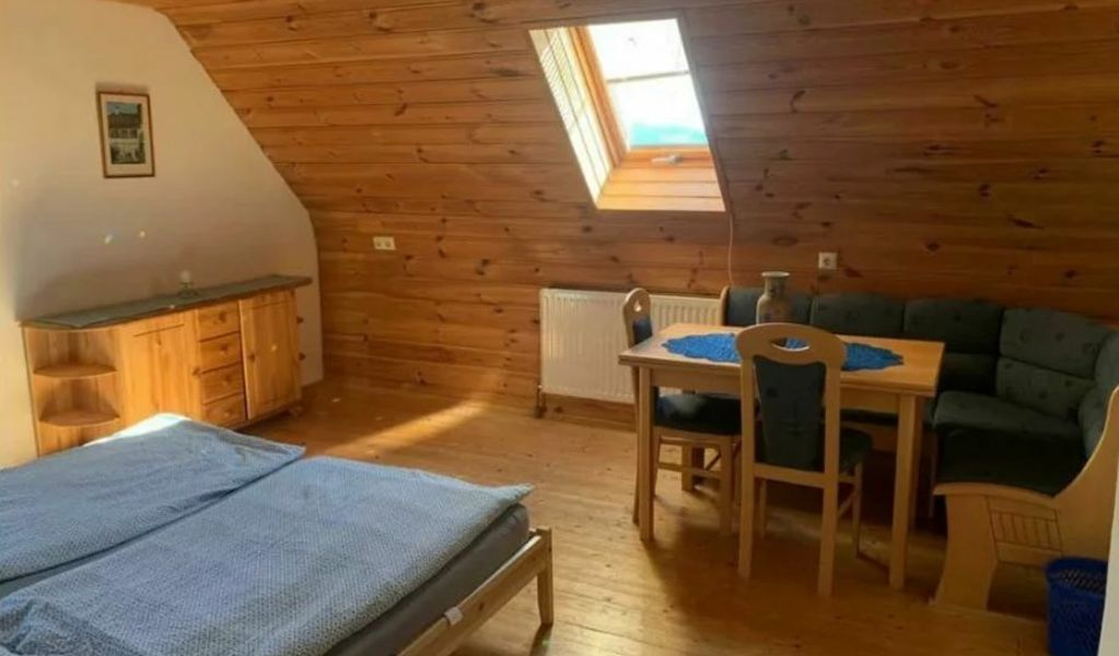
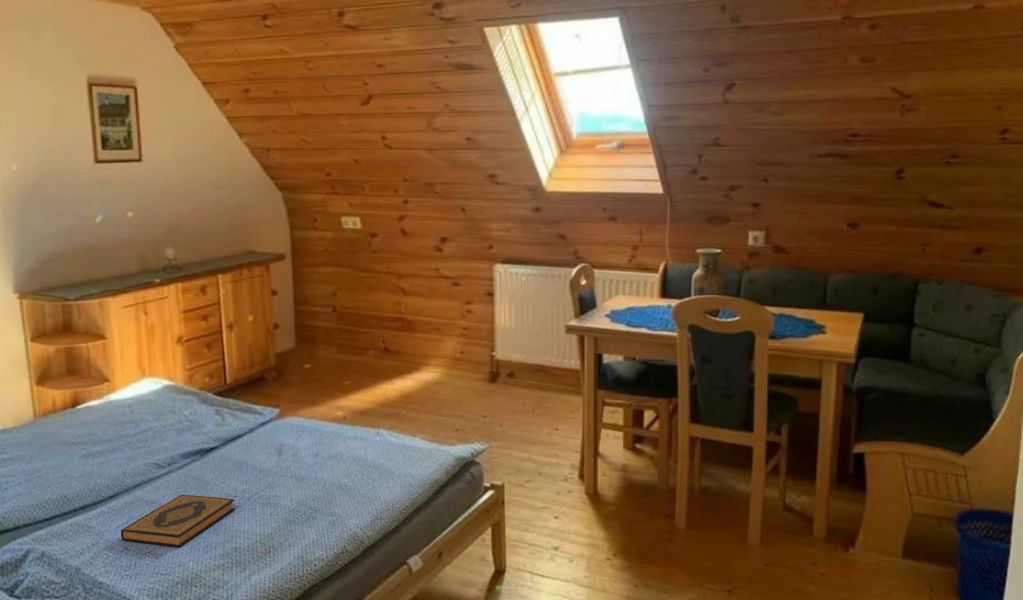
+ hardback book [120,494,236,548]
